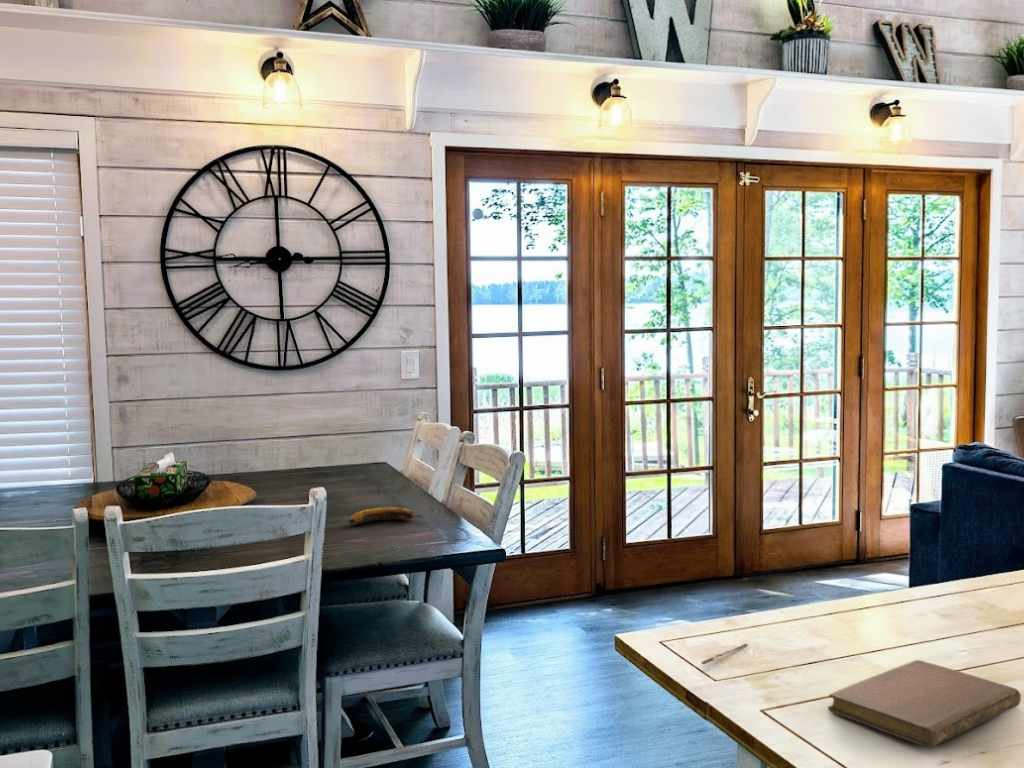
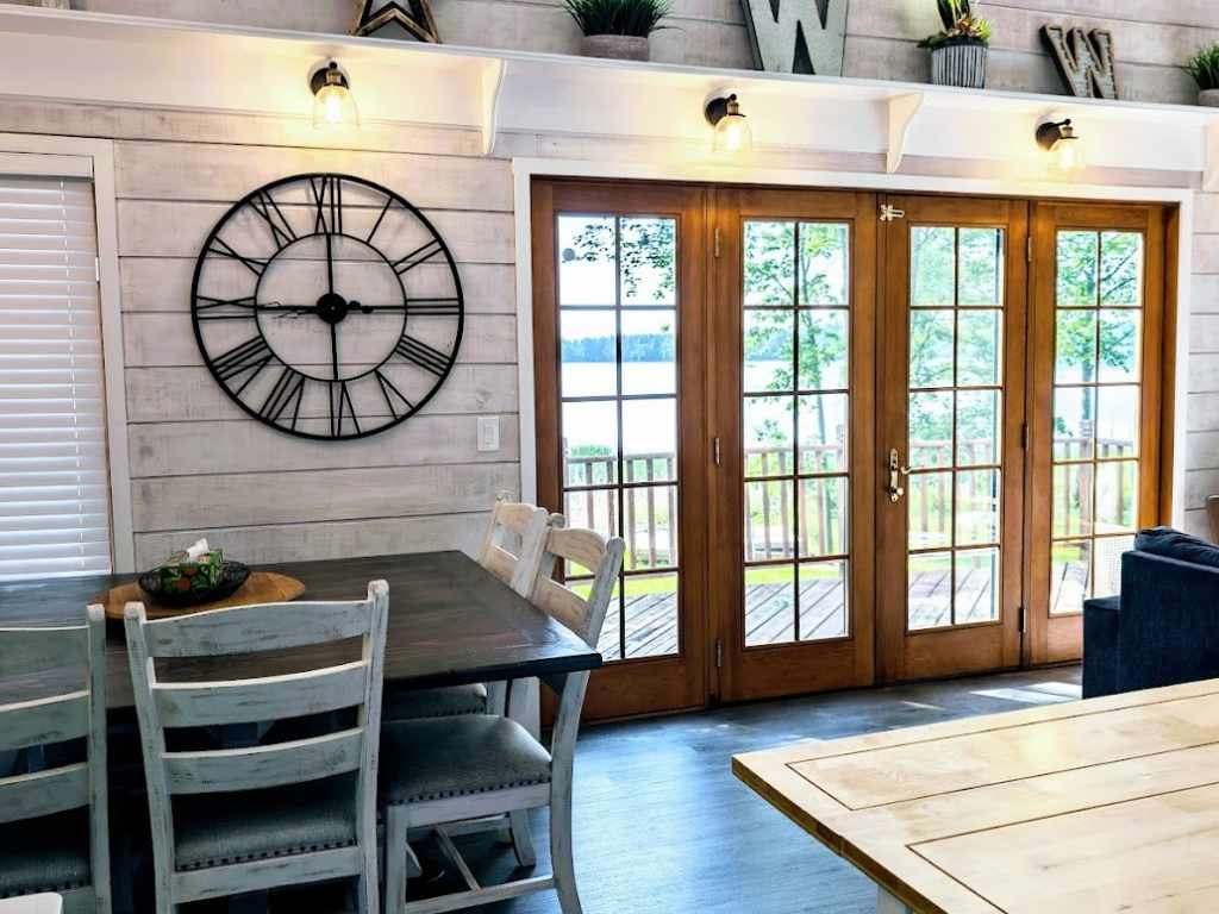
- notebook [827,659,1022,749]
- pen [700,642,749,665]
- banana [347,506,423,525]
